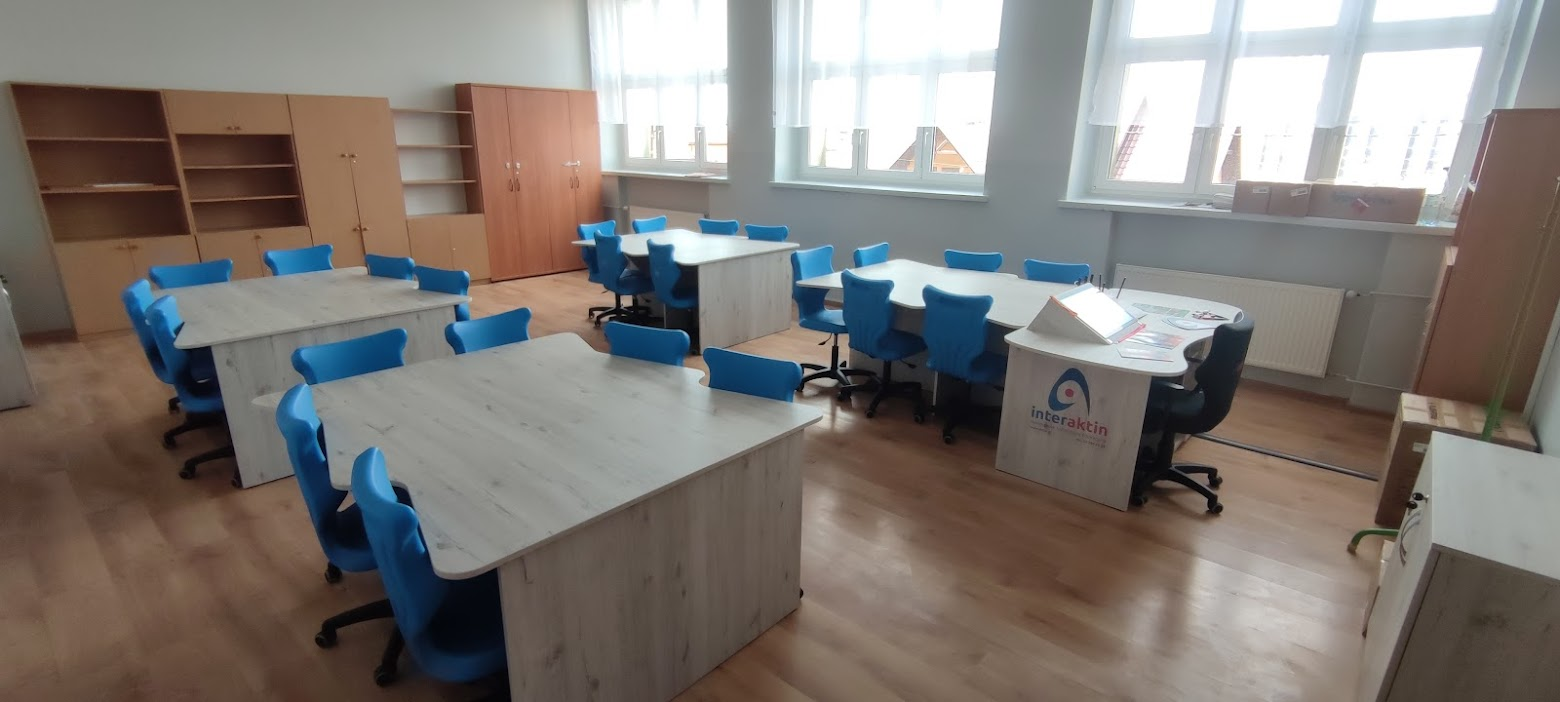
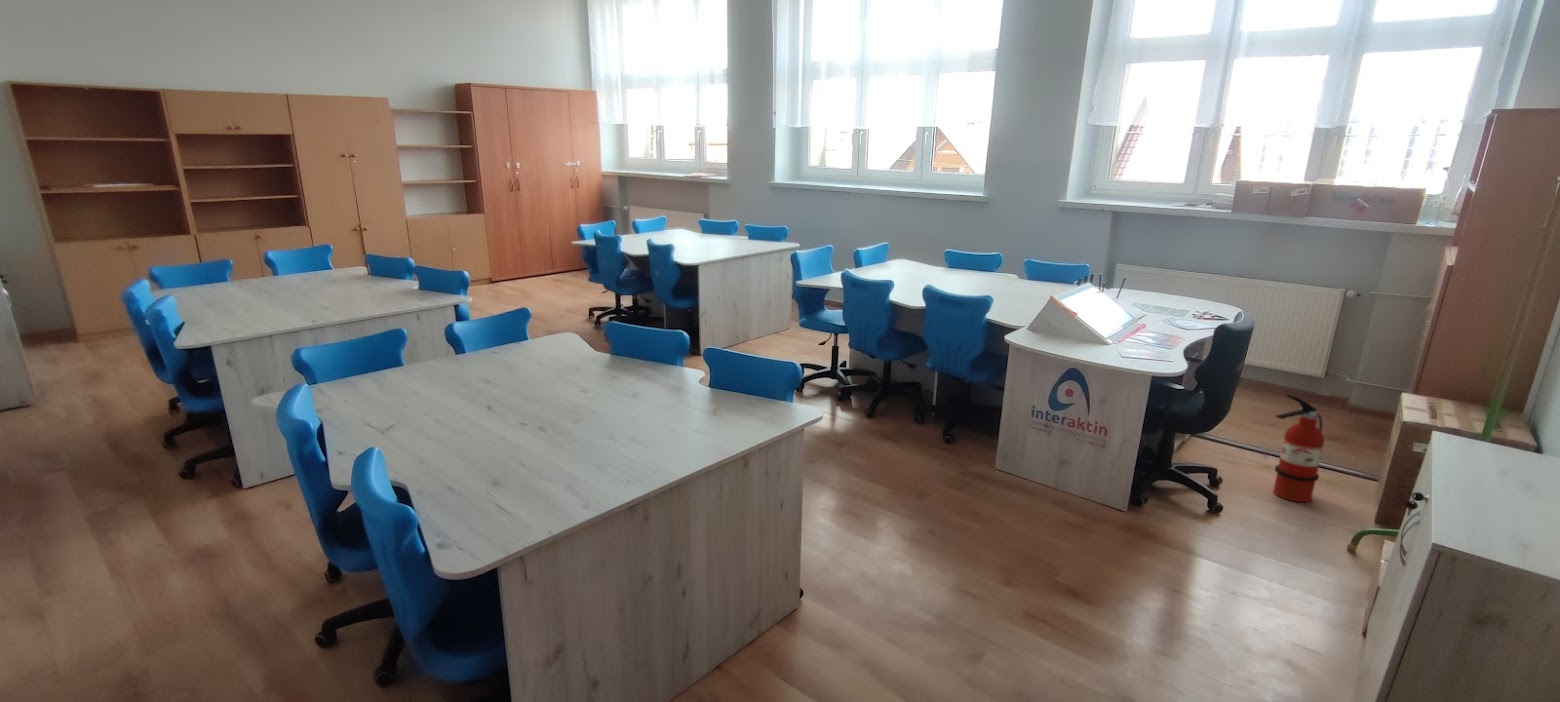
+ fire extinguisher [1272,393,1325,503]
